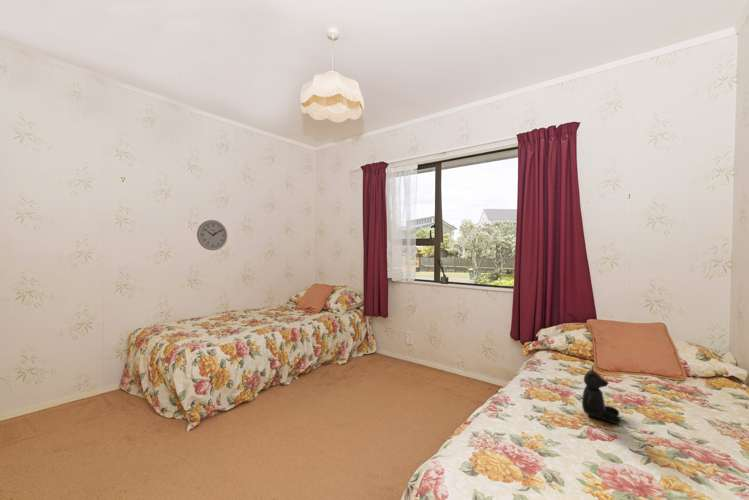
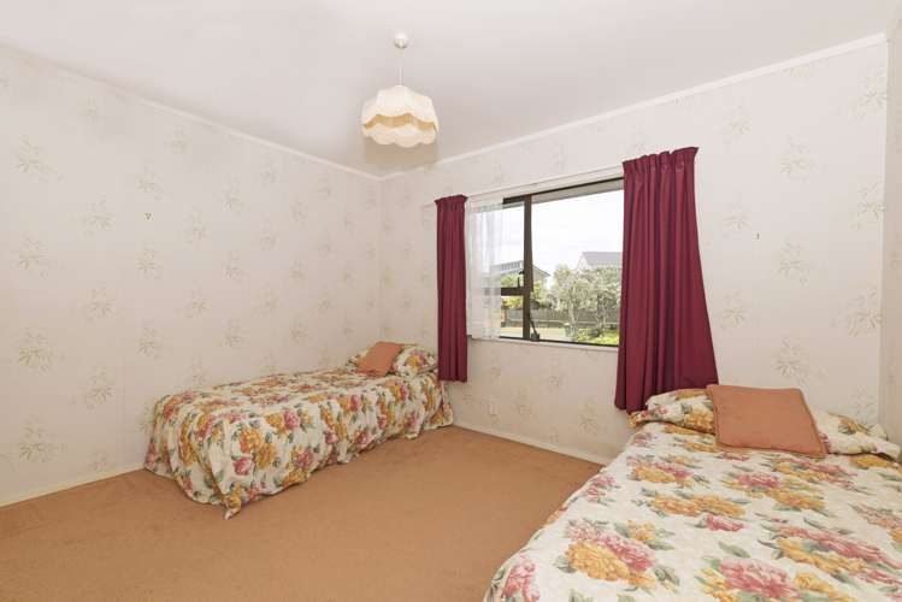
- wall clock [196,219,228,251]
- teddy bear [581,364,621,425]
